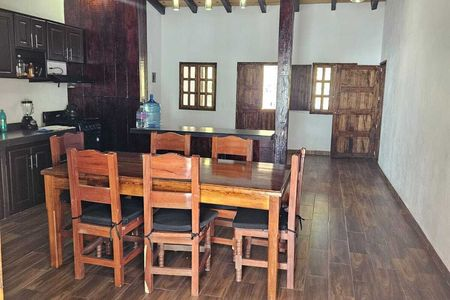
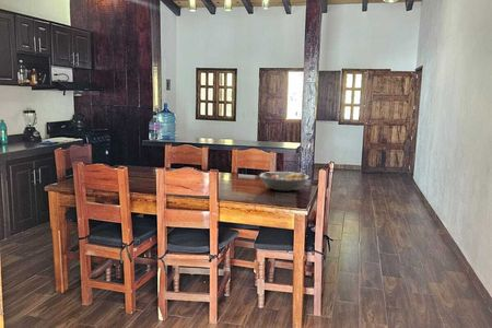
+ fruit bowl [258,171,311,192]
